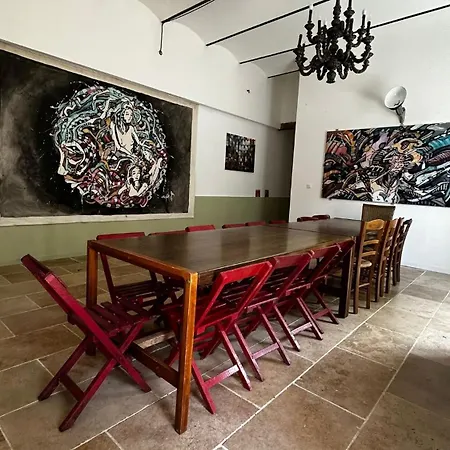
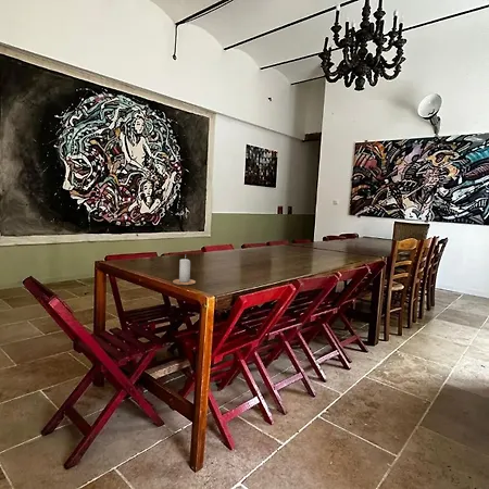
+ candle [172,255,197,286]
